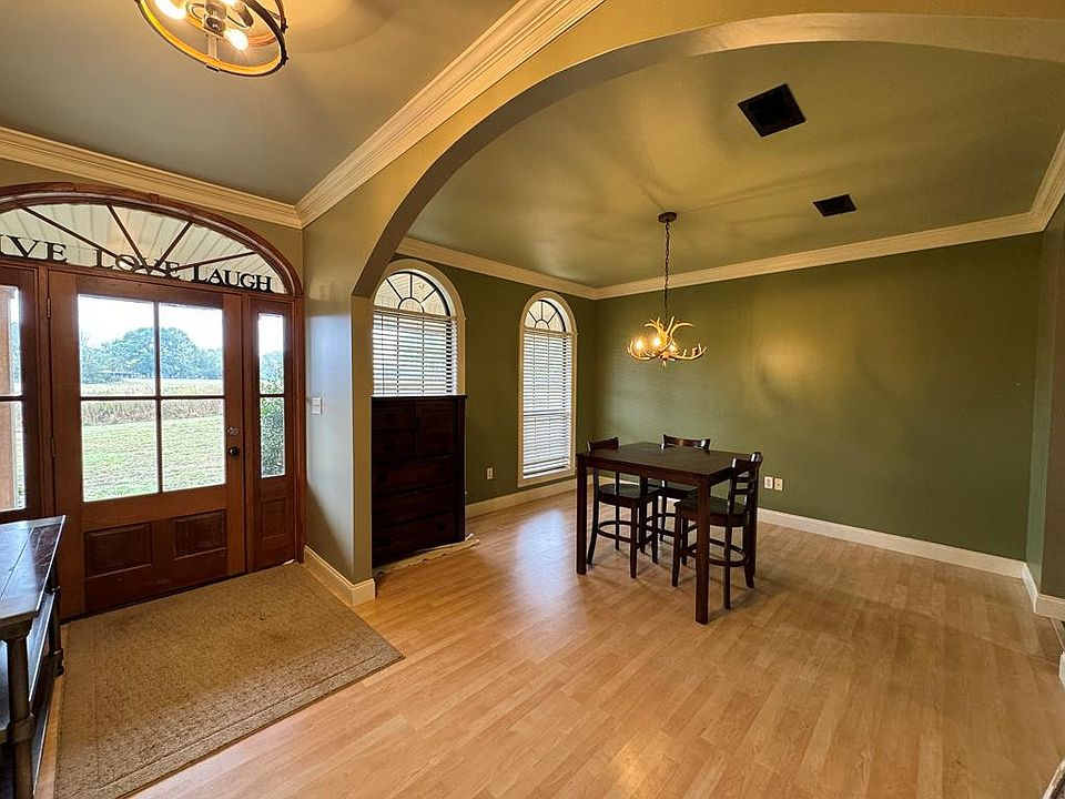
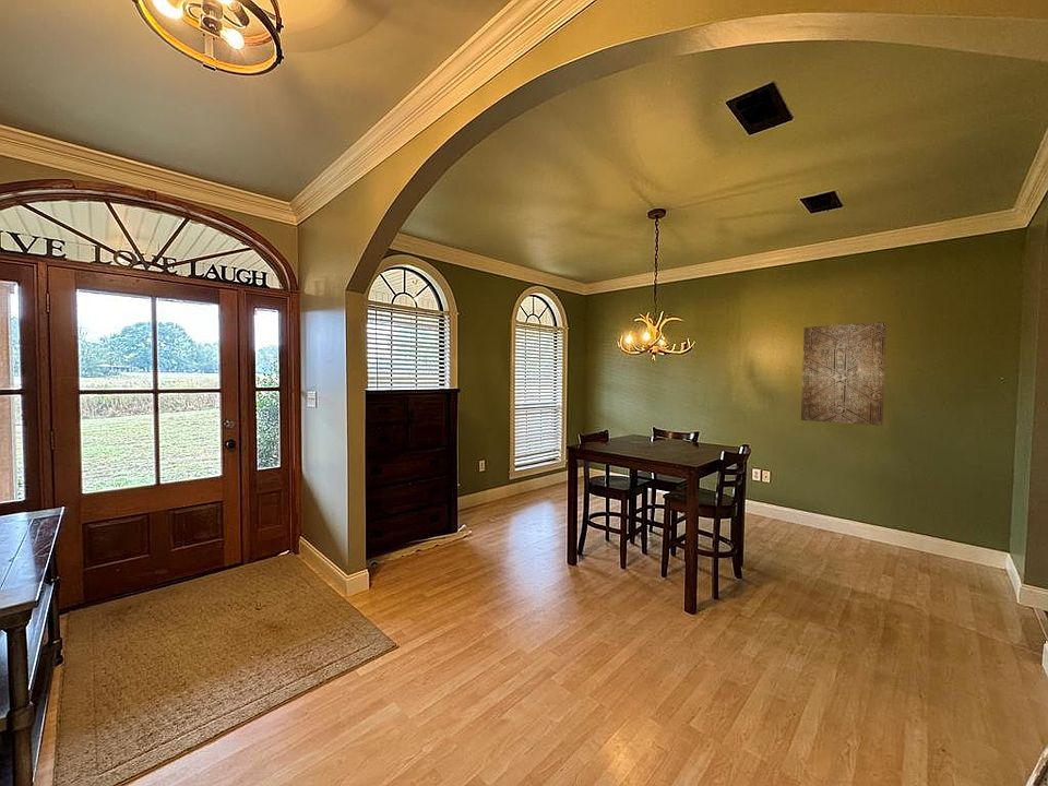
+ wall art [800,321,888,427]
